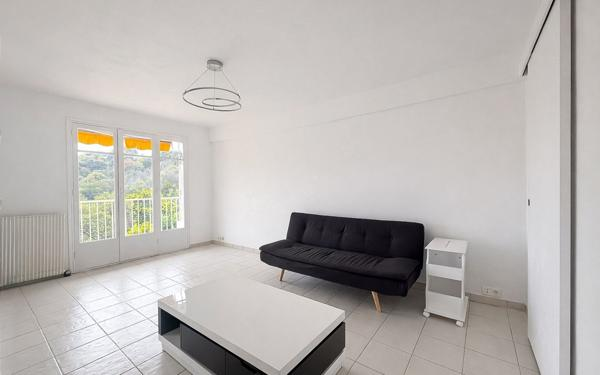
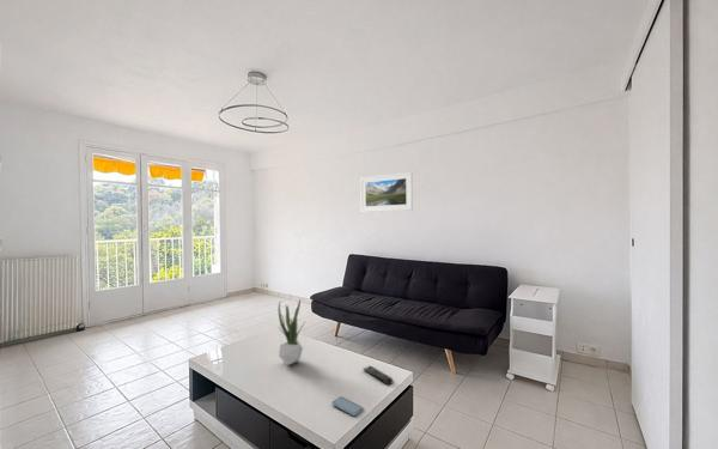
+ potted plant [276,298,306,366]
+ smartphone [331,395,365,417]
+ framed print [359,170,414,213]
+ remote control [363,364,394,386]
